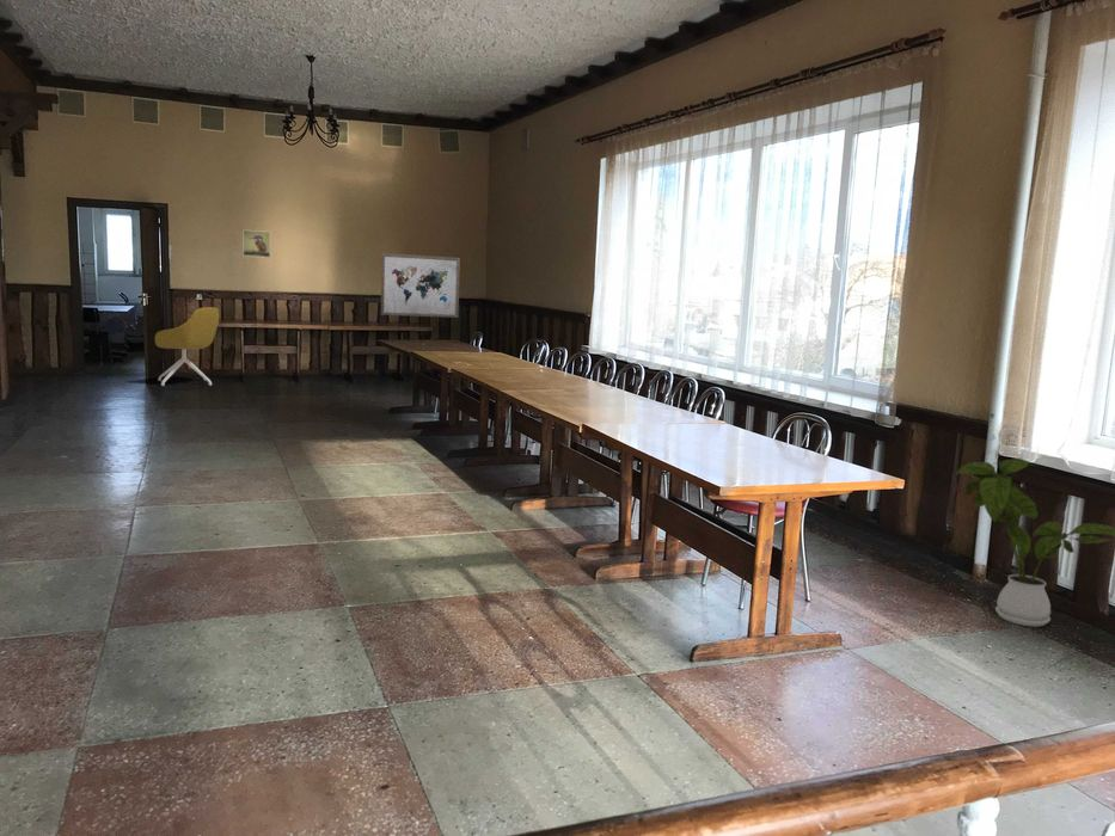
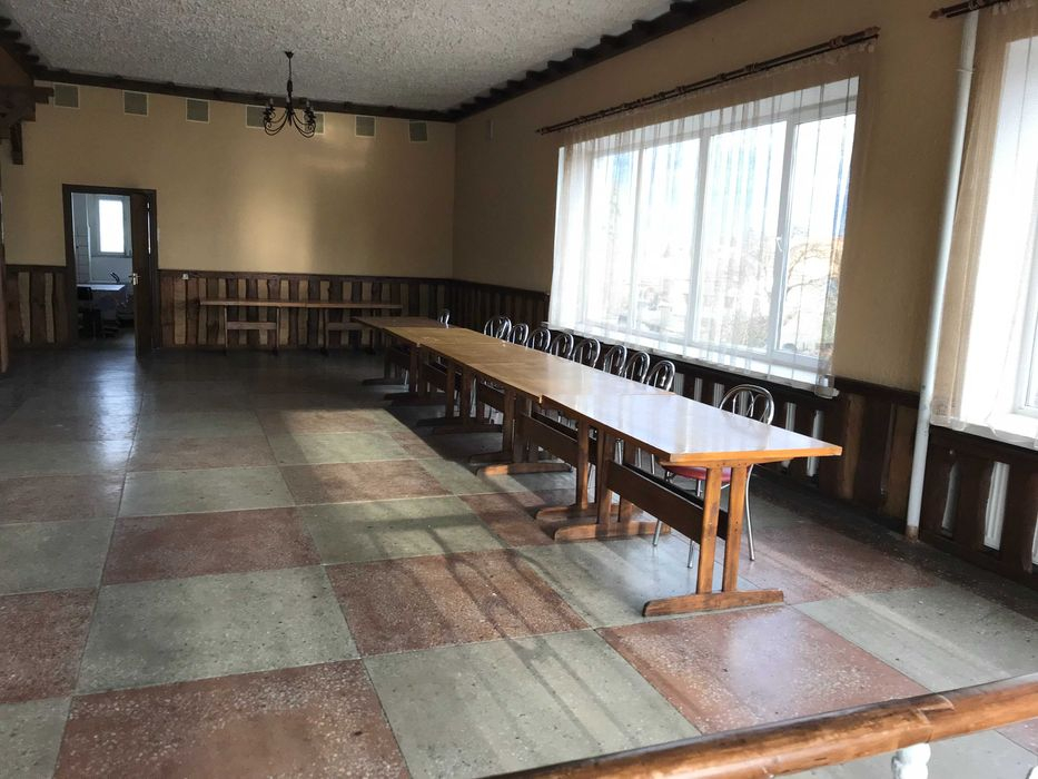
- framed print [241,229,271,259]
- wall art [380,252,461,319]
- house plant [954,457,1115,628]
- chair [154,306,220,387]
